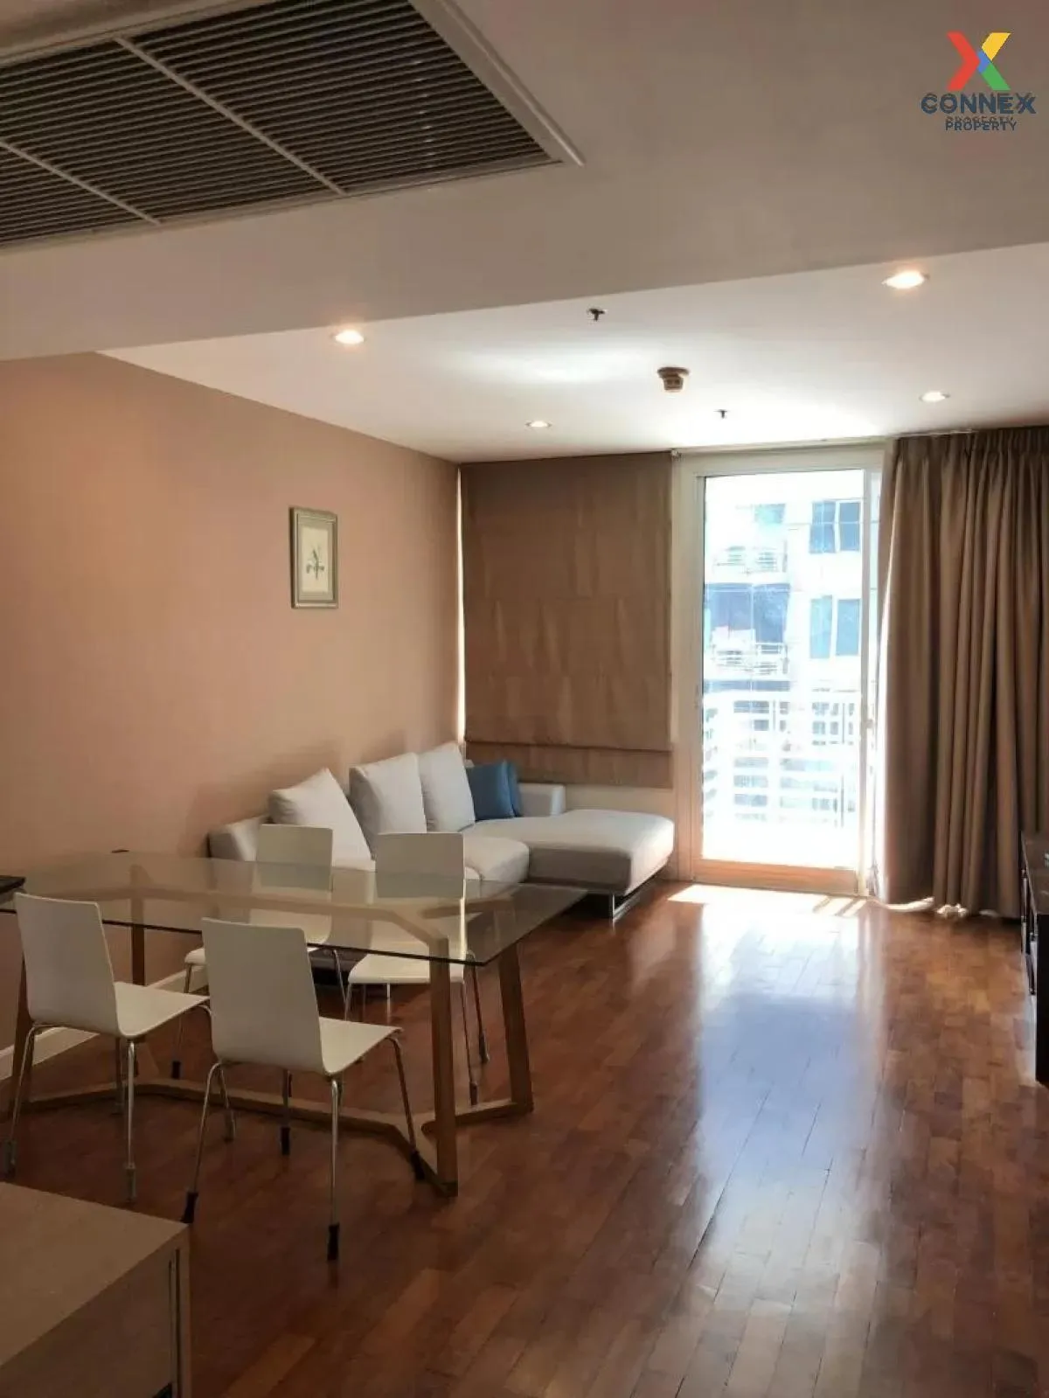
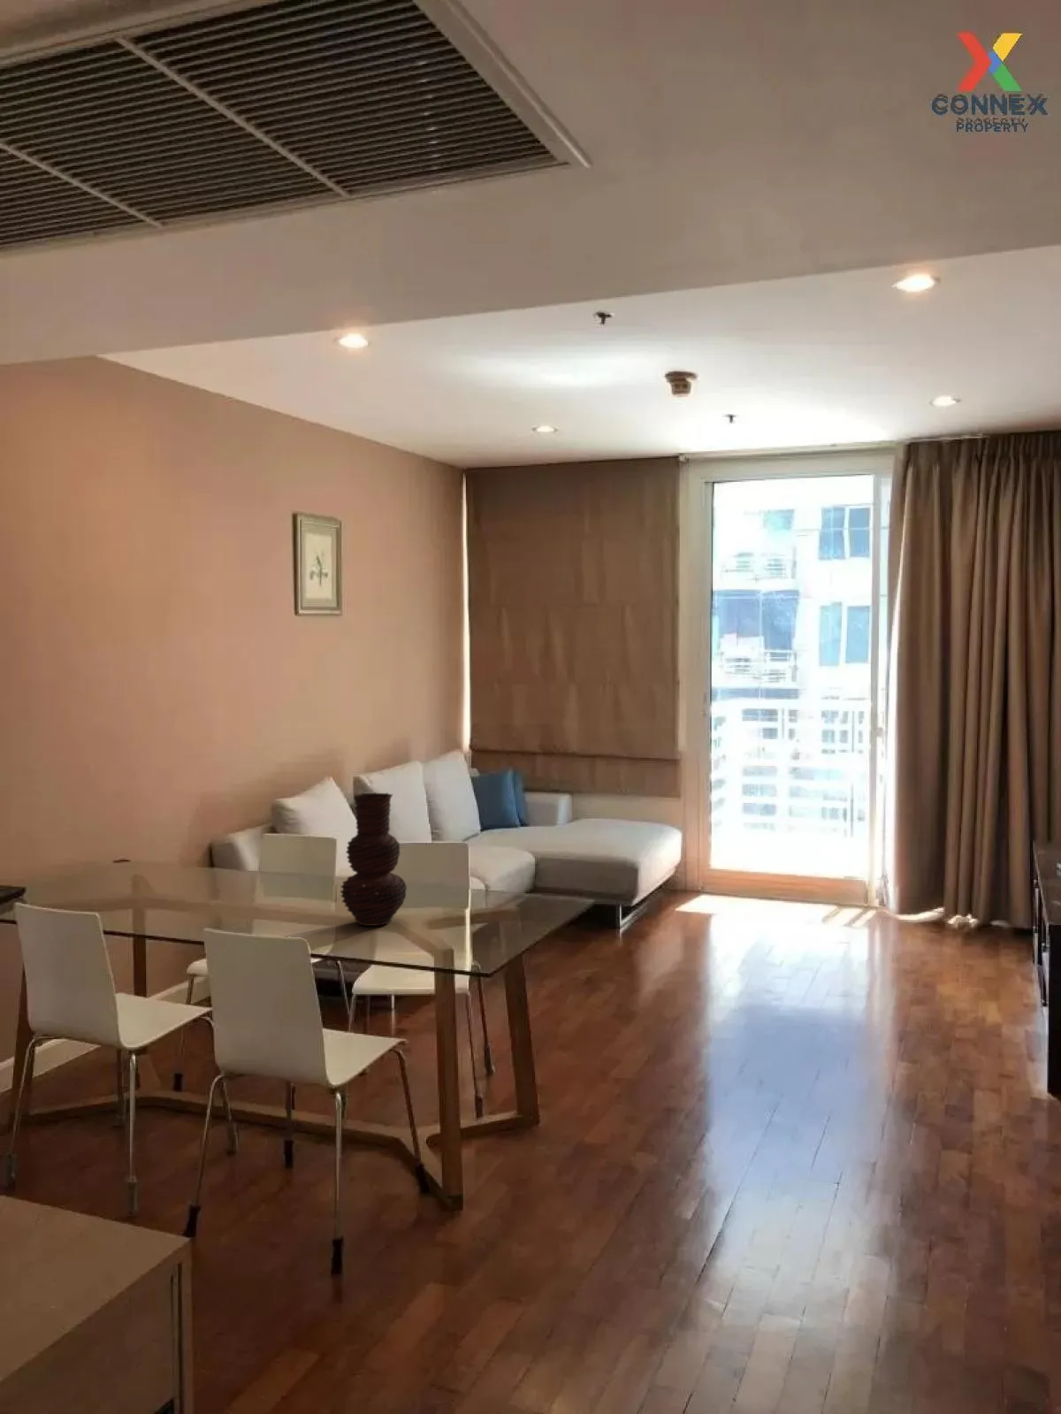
+ vase [340,791,408,927]
